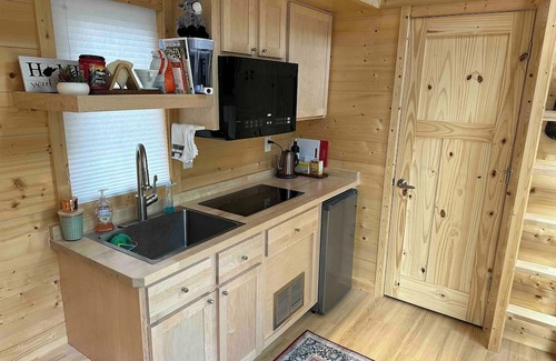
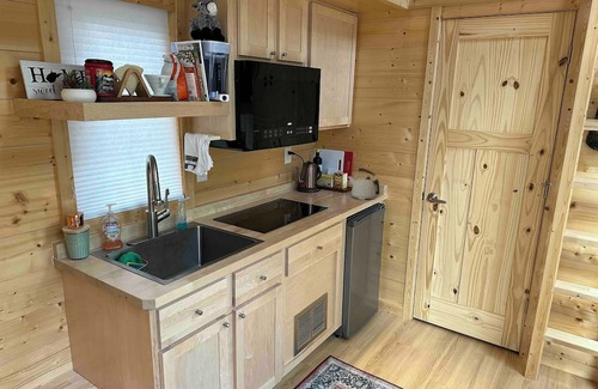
+ kettle [347,168,380,201]
